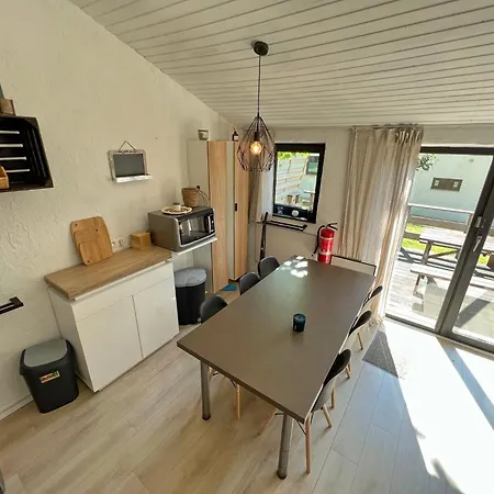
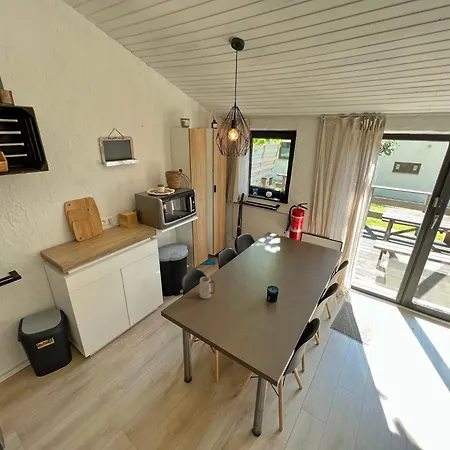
+ mug [198,276,216,300]
